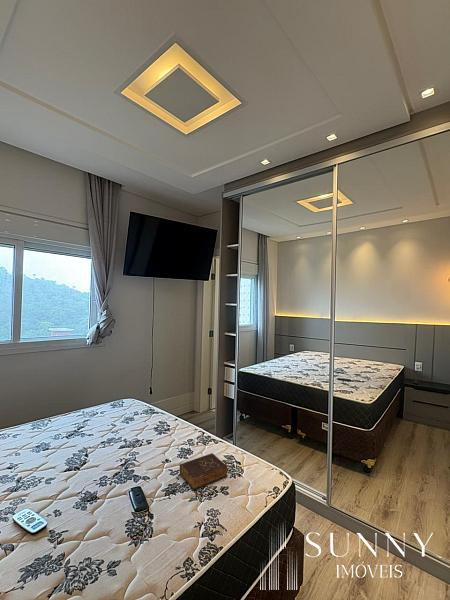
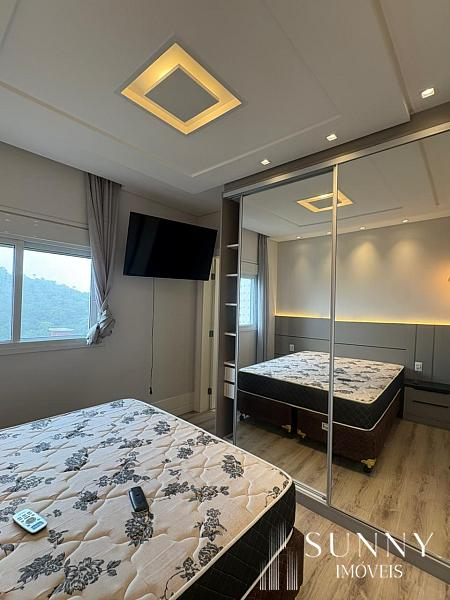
- book [179,452,229,491]
